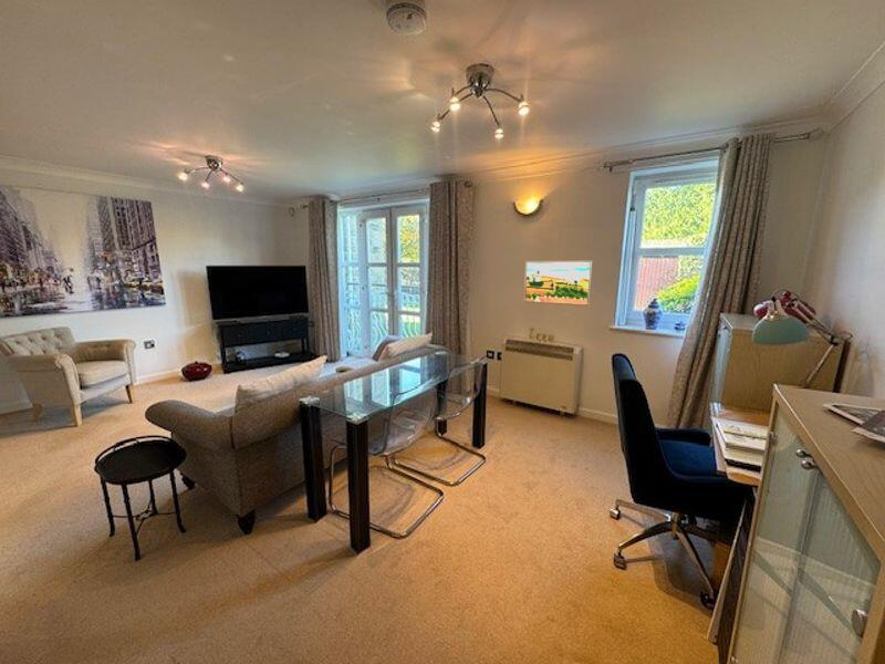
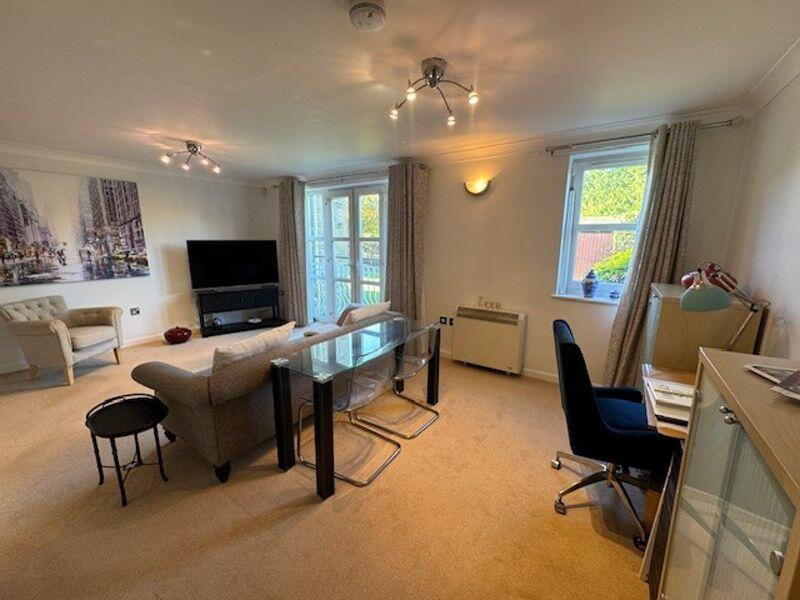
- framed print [523,260,593,307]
